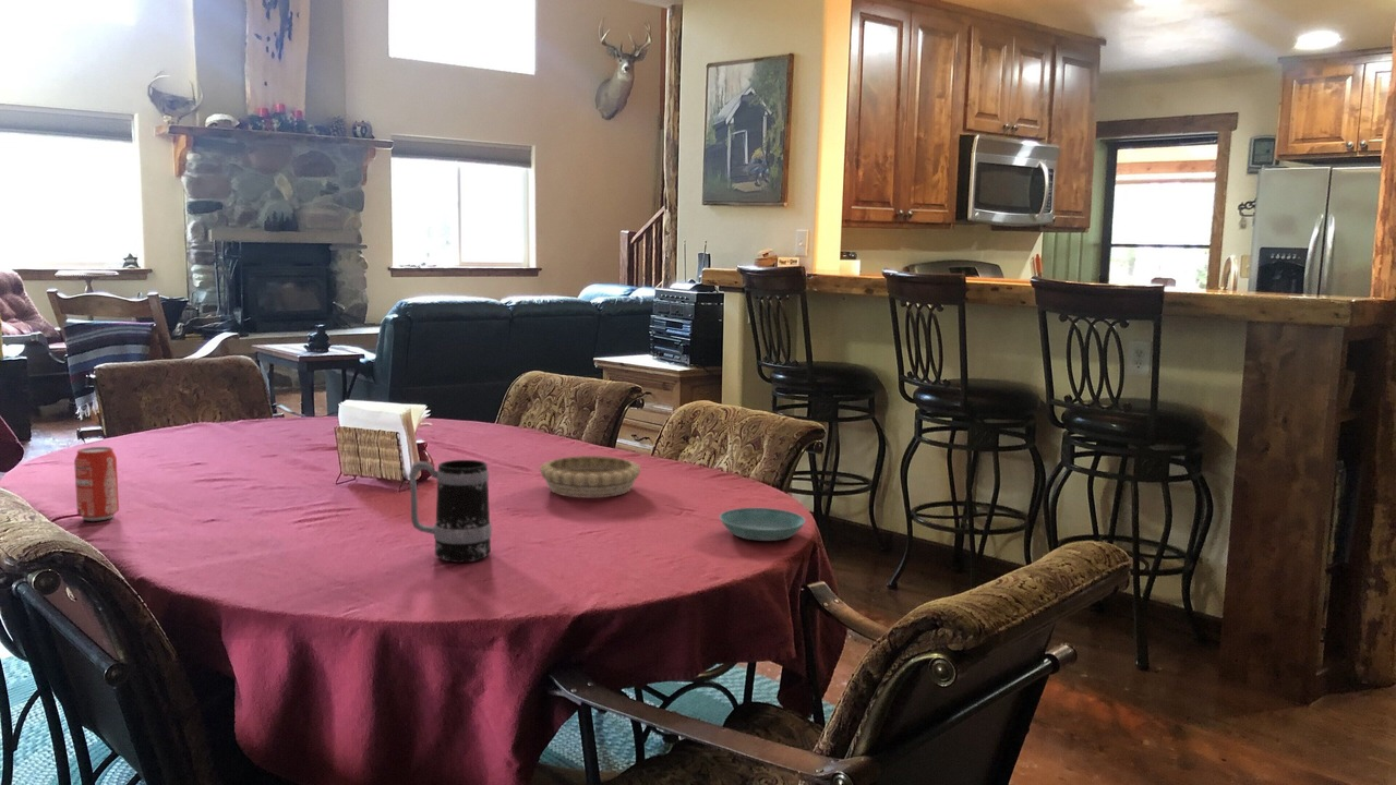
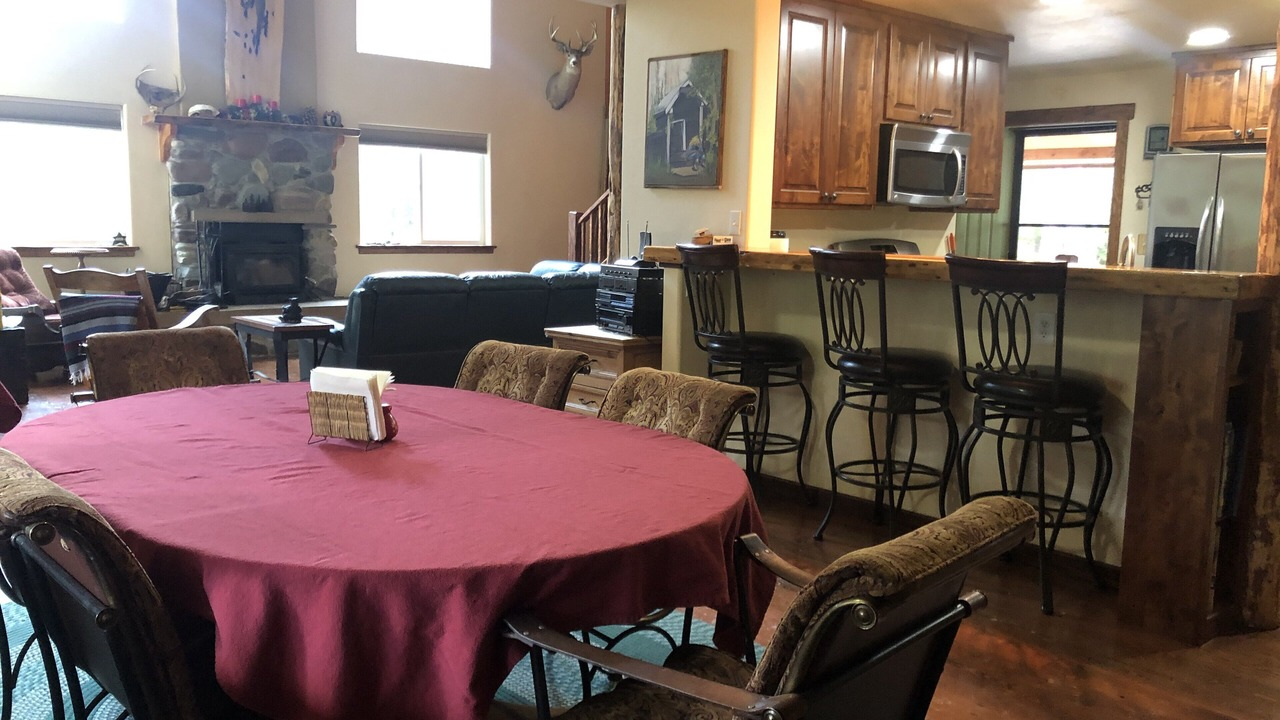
- beverage can [73,446,120,522]
- decorative bowl [539,455,642,498]
- saucer [719,507,807,542]
- mug [408,459,493,564]
